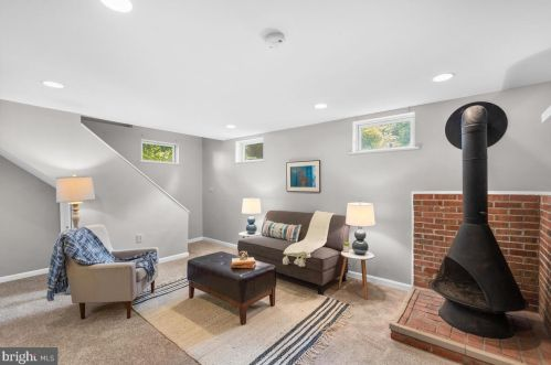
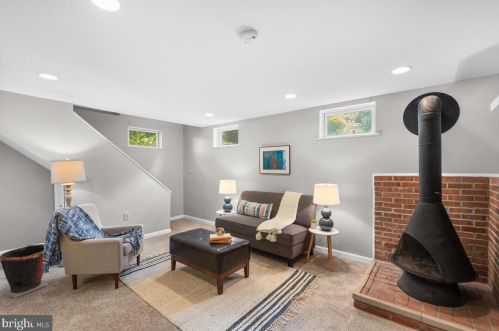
+ waste bin [0,242,49,299]
